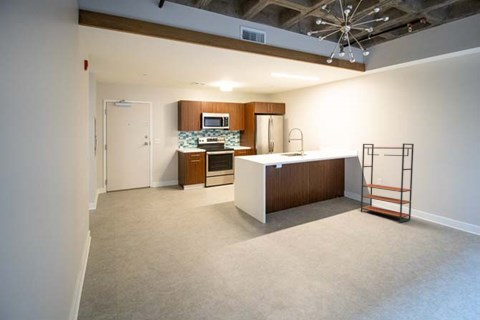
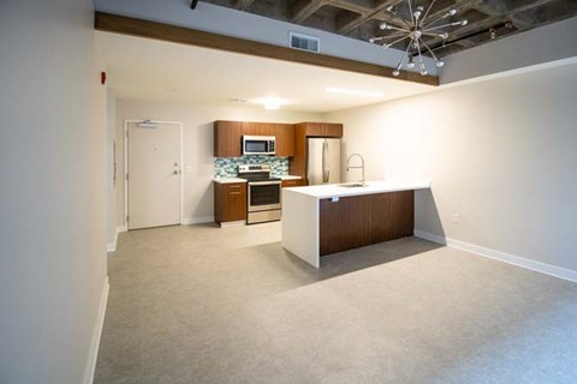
- bookshelf [360,143,415,223]
